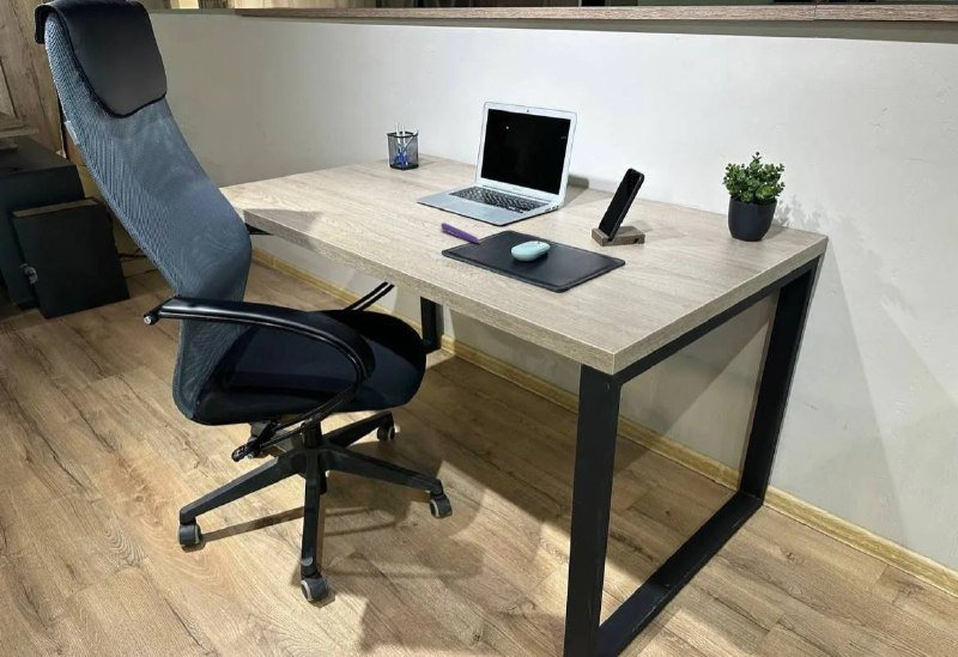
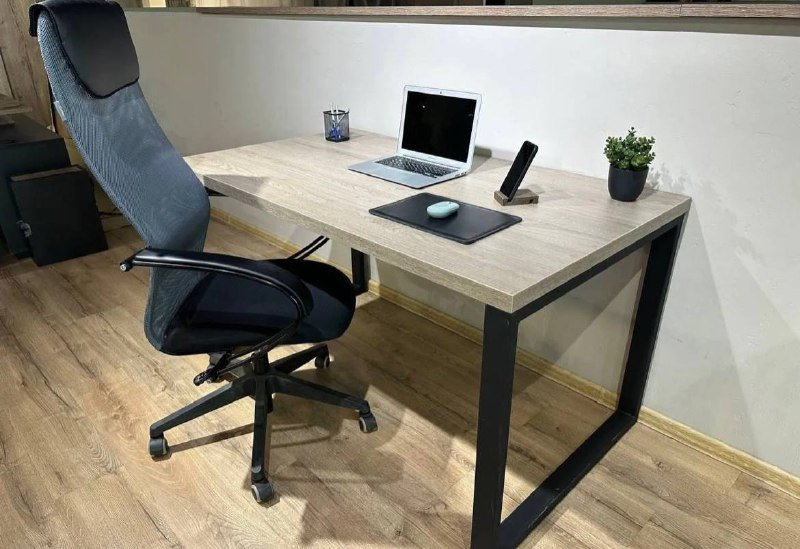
- pen [439,221,483,244]
